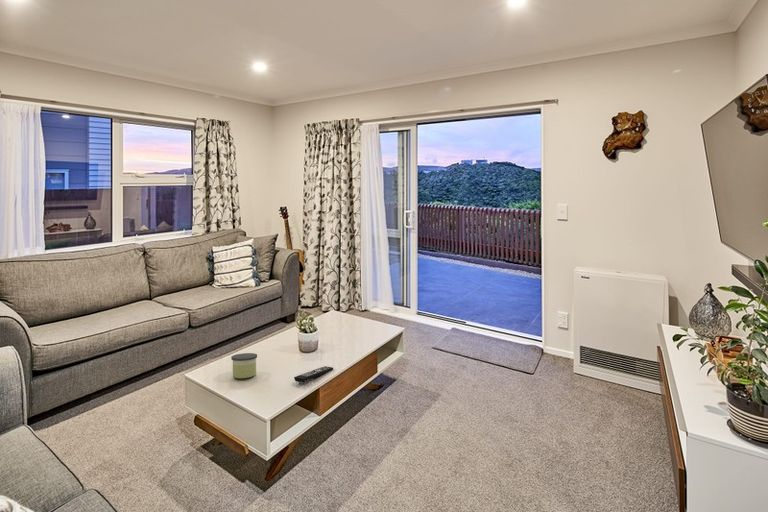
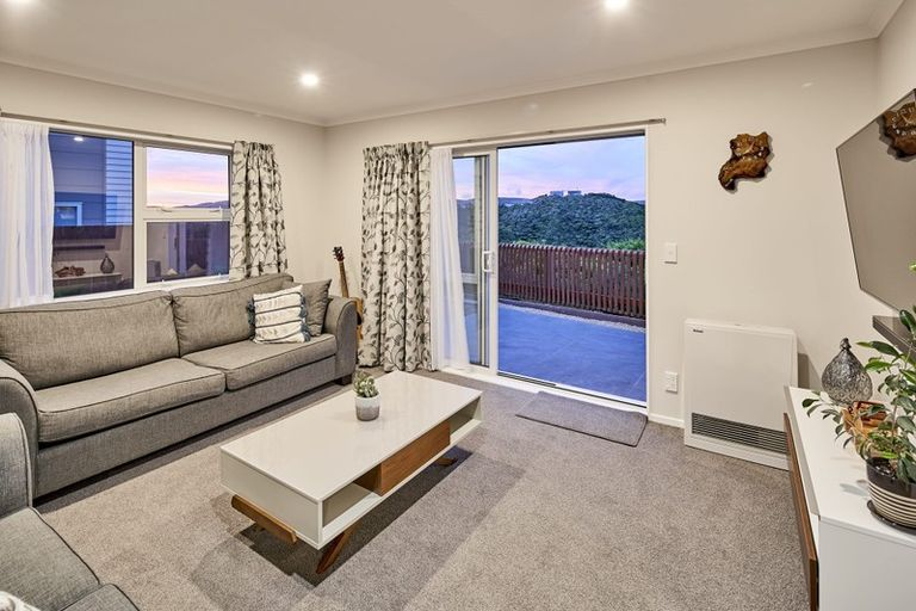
- candle [230,352,258,379]
- remote control [293,365,334,383]
